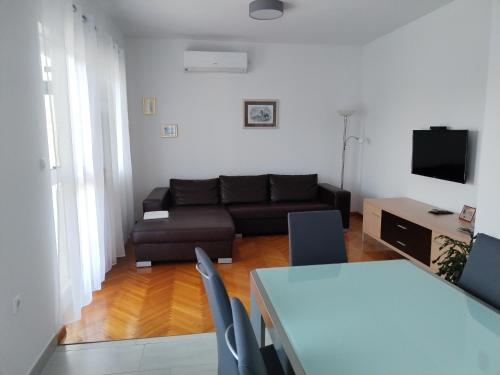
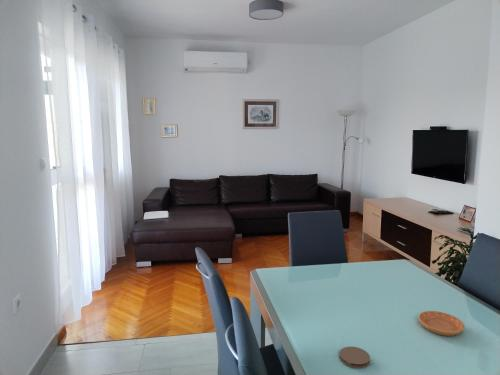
+ coaster [338,346,371,369]
+ saucer [418,310,466,337]
